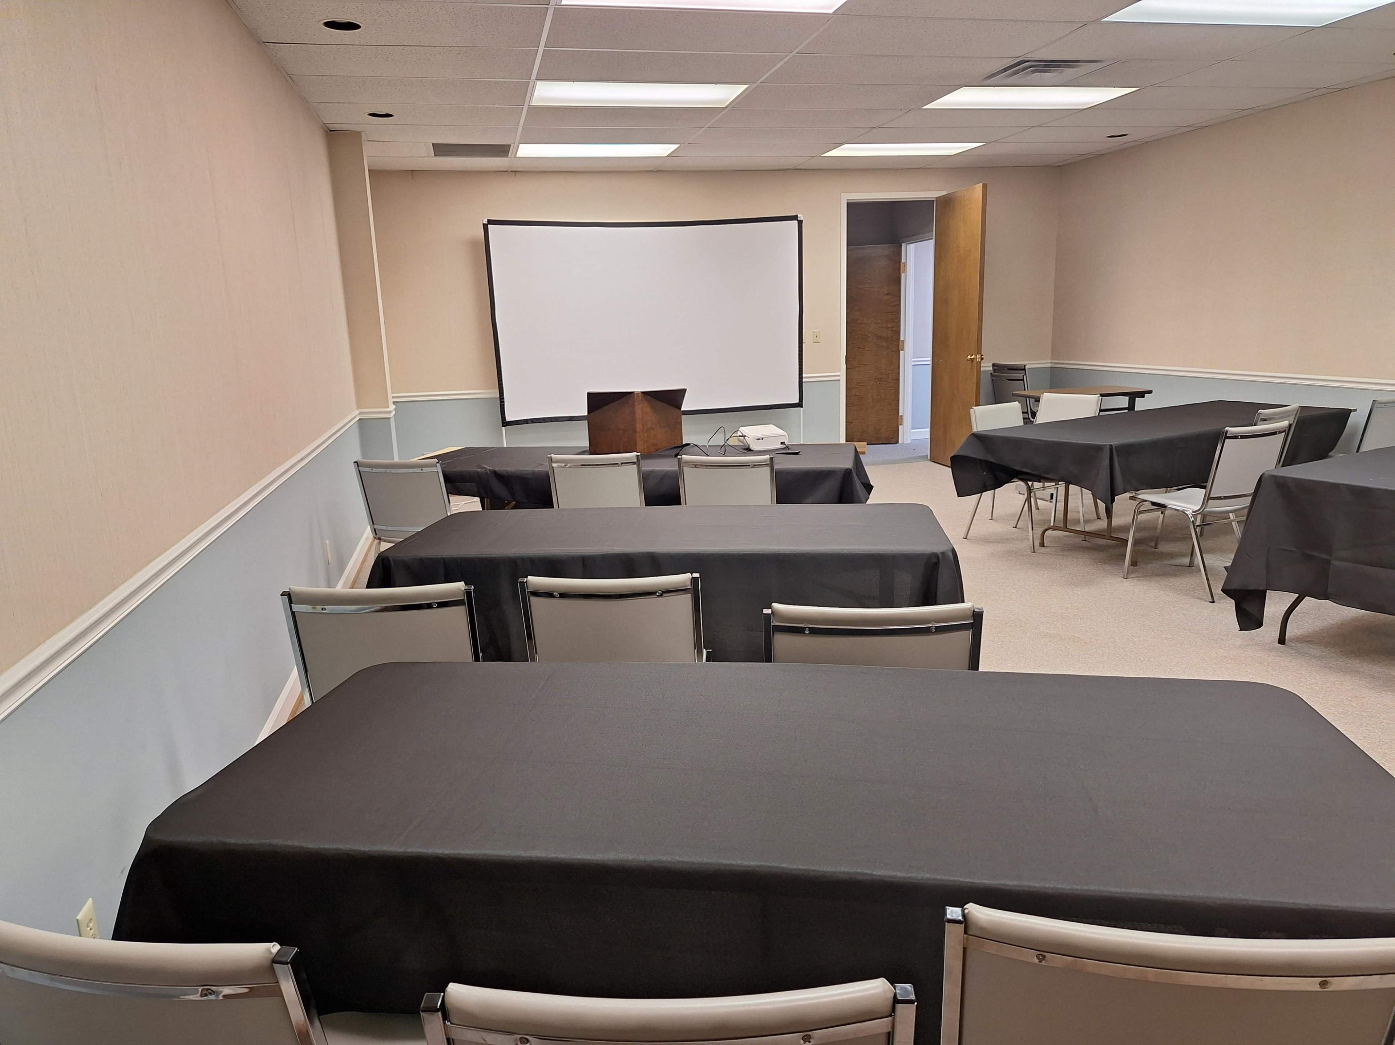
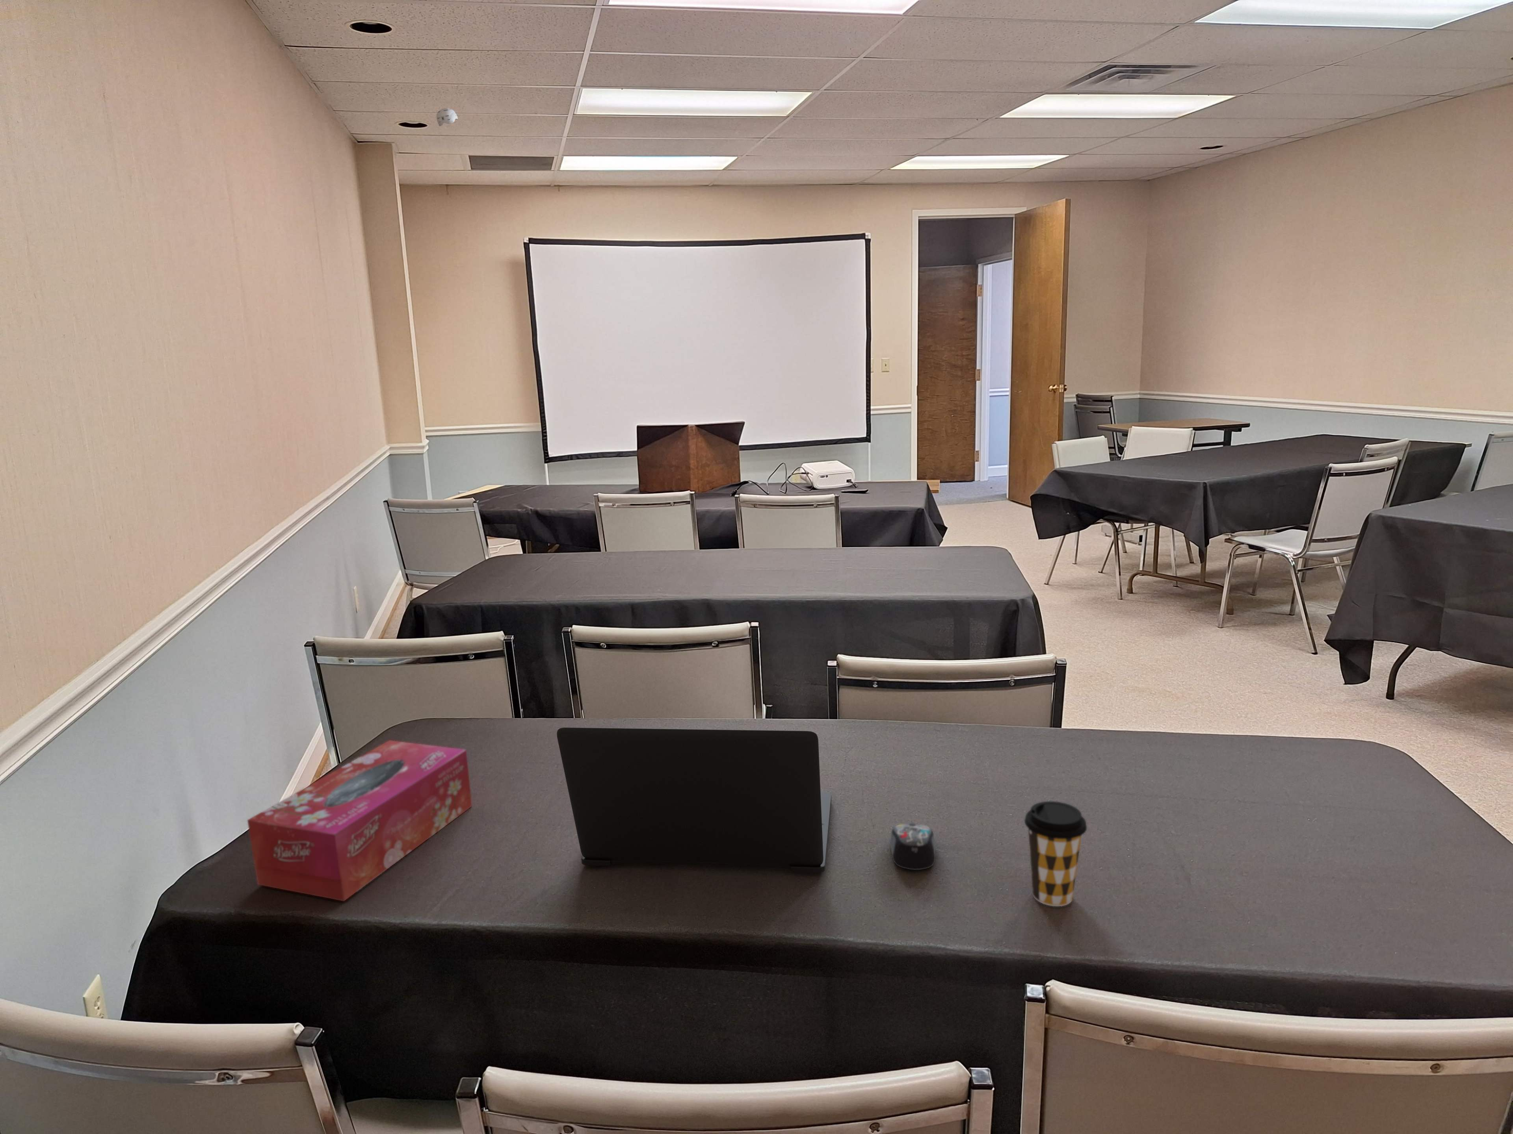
+ smoke detector [436,108,459,126]
+ tissue box [247,740,473,902]
+ laptop [556,727,832,873]
+ computer mouse [890,822,935,871]
+ coffee cup [1025,800,1087,906]
